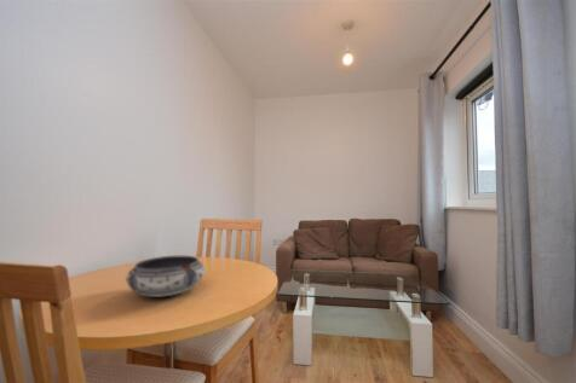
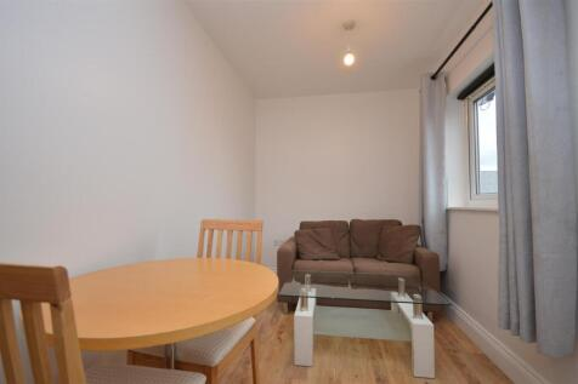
- bowl [125,255,207,298]
